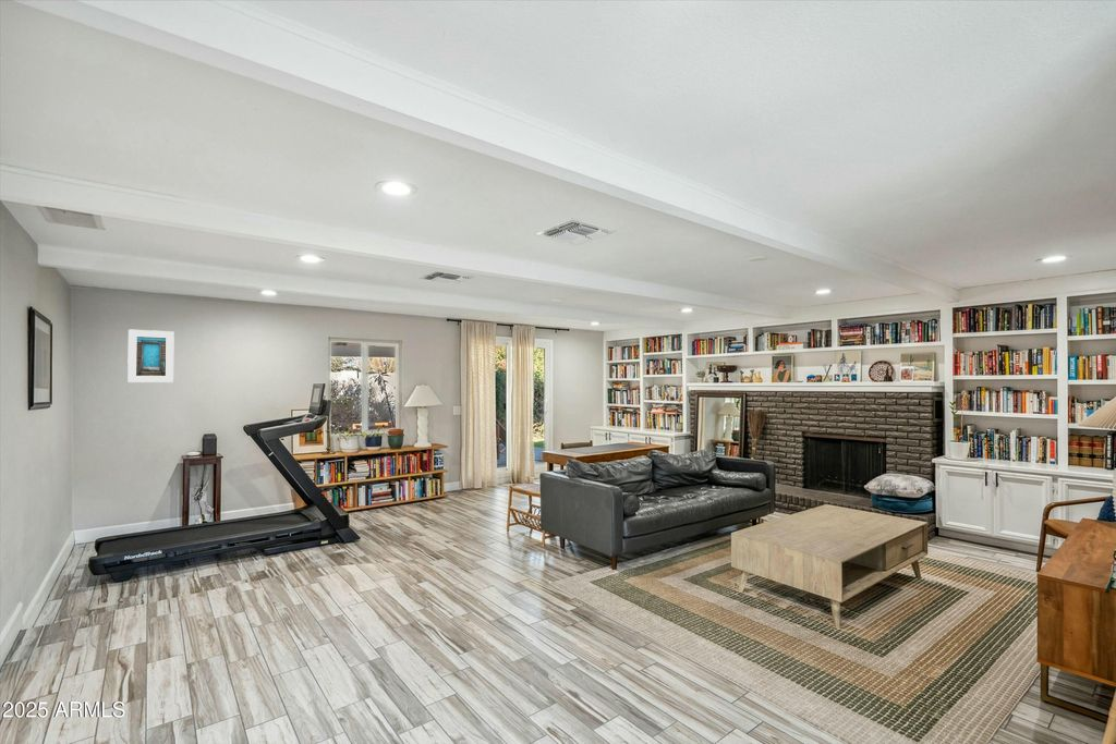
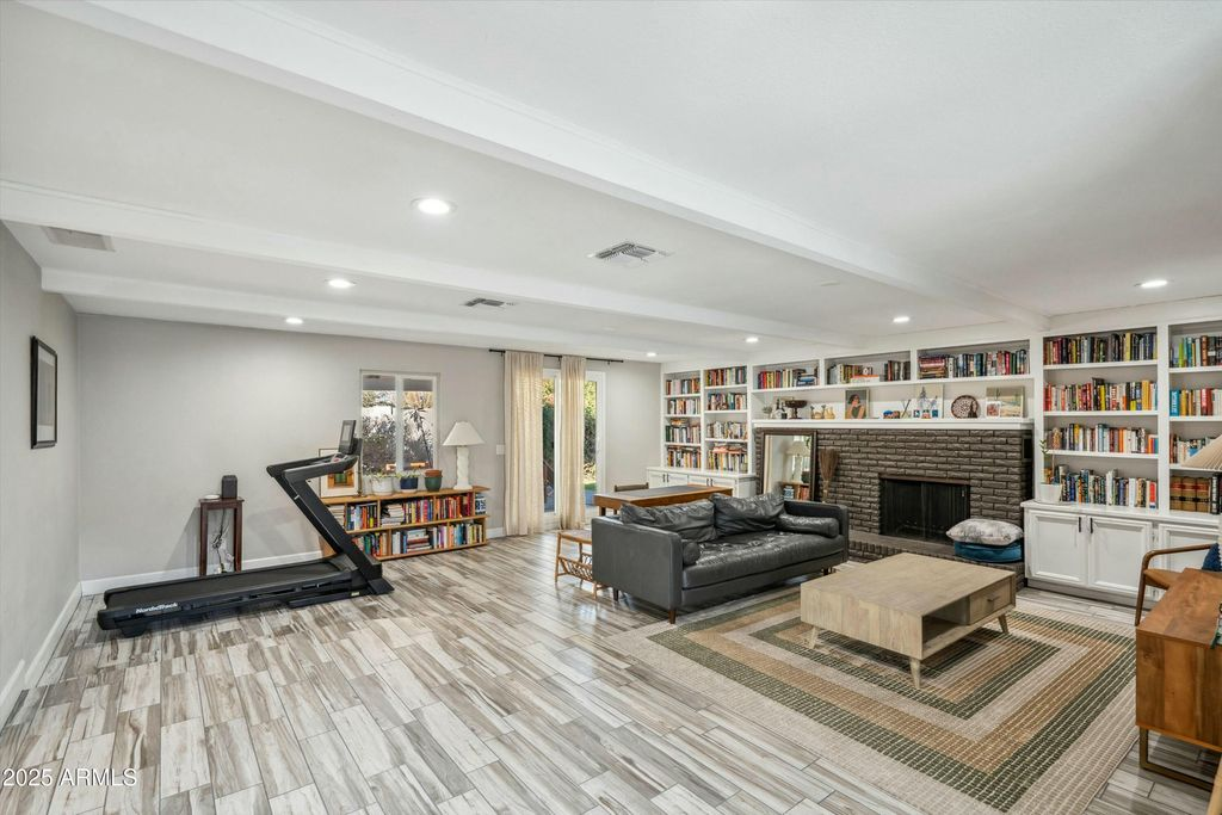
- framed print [126,328,175,383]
